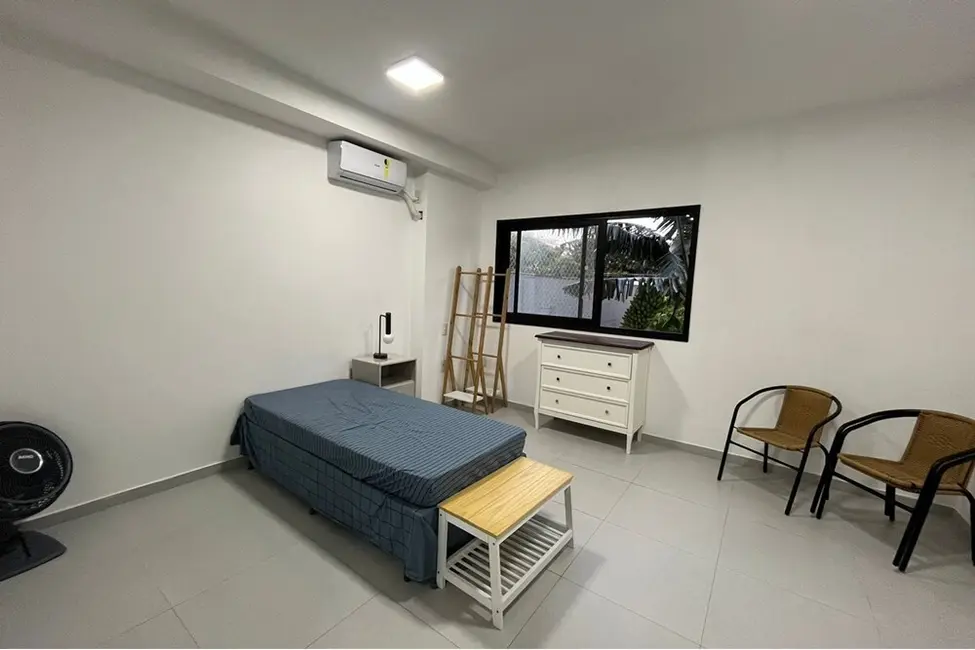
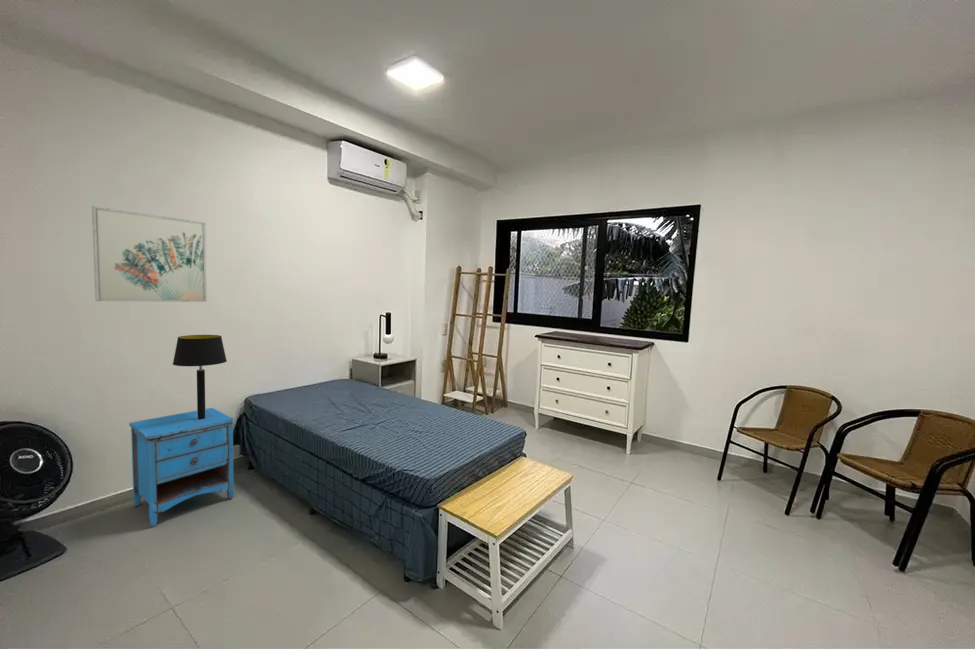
+ wall art [91,205,208,303]
+ nightstand [128,407,235,528]
+ table lamp [172,334,228,420]
